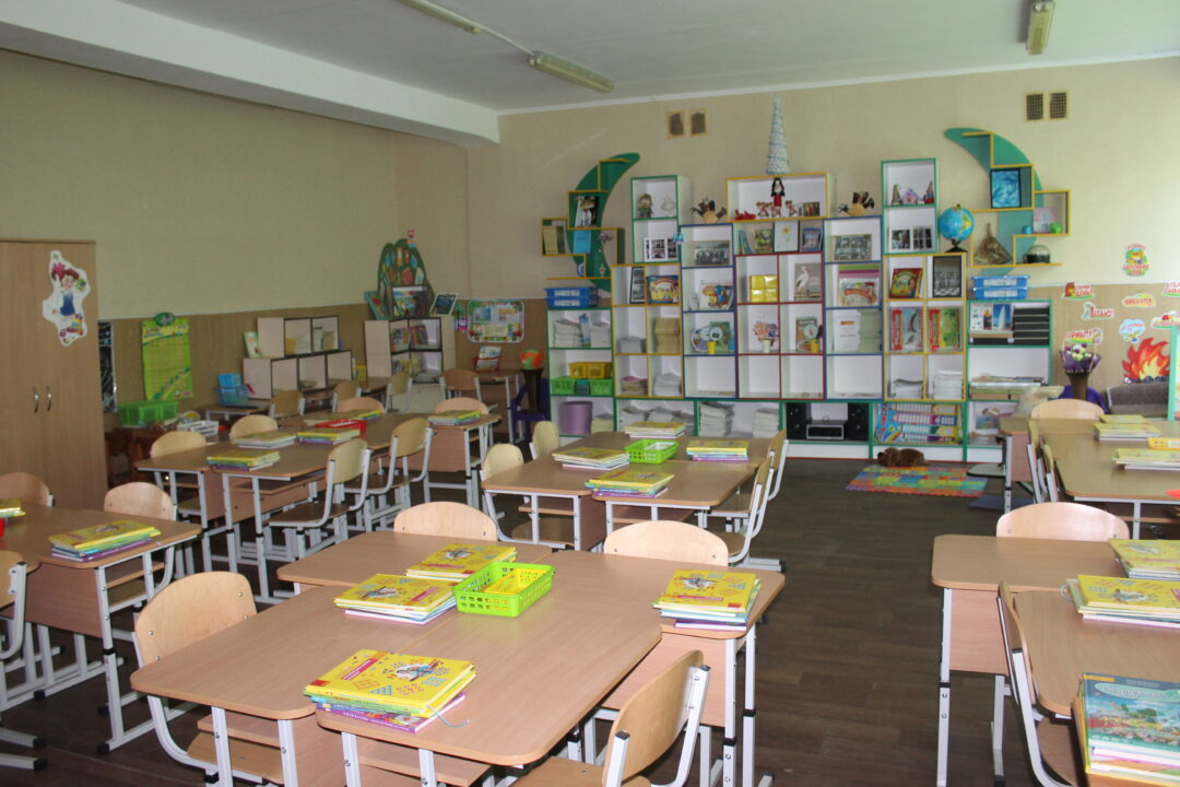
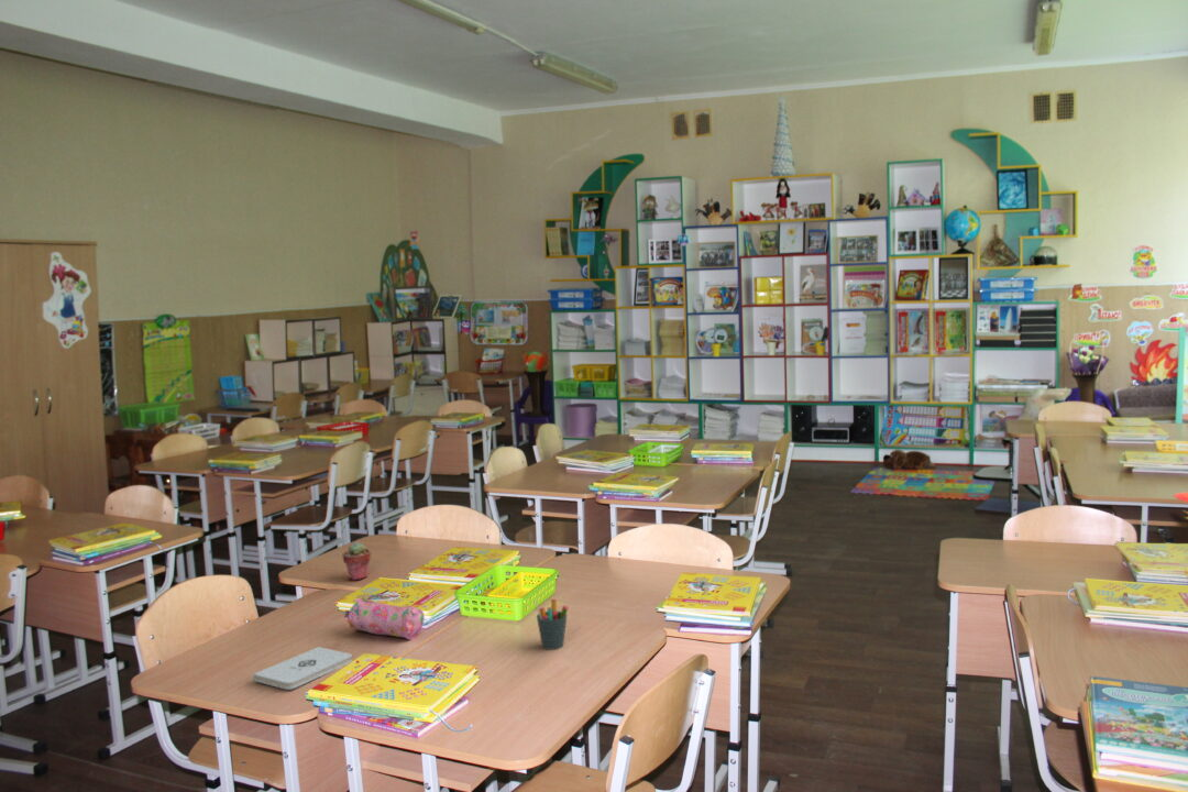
+ notepad [252,646,353,691]
+ pen holder [534,598,569,651]
+ potted succulent [341,541,372,581]
+ pencil case [343,597,426,641]
